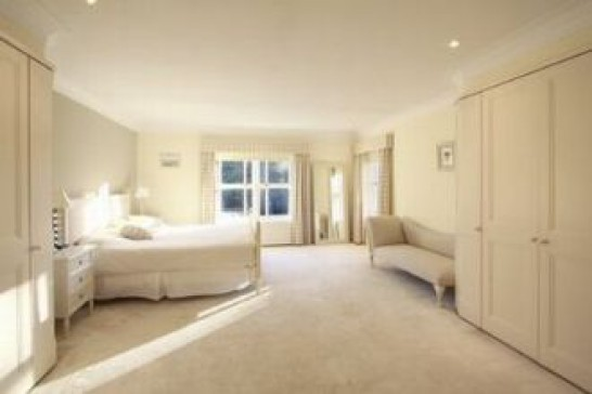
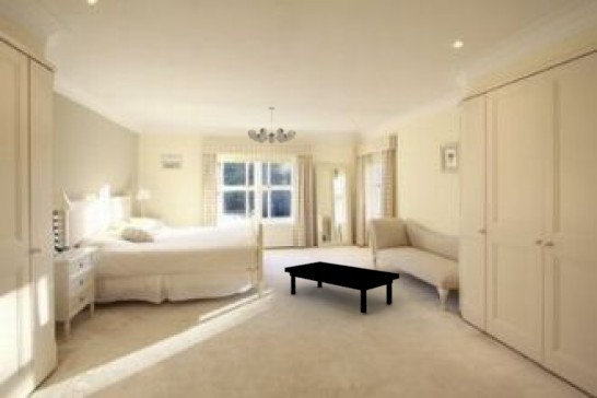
+ coffee table [283,260,400,315]
+ chandelier [247,106,296,144]
